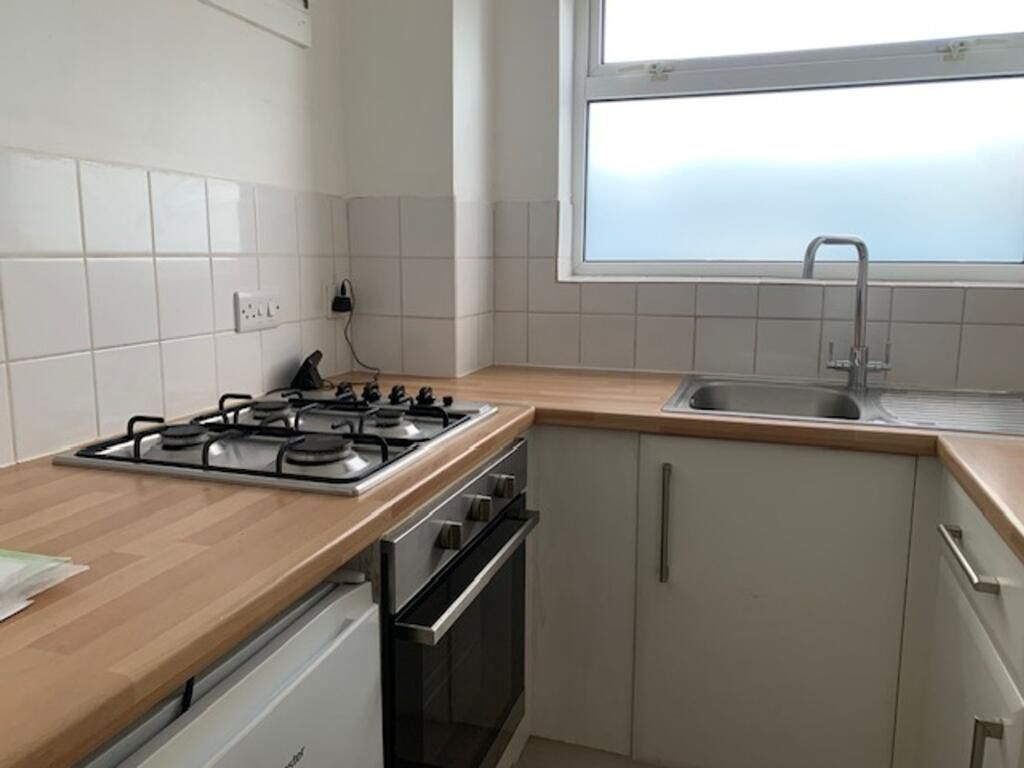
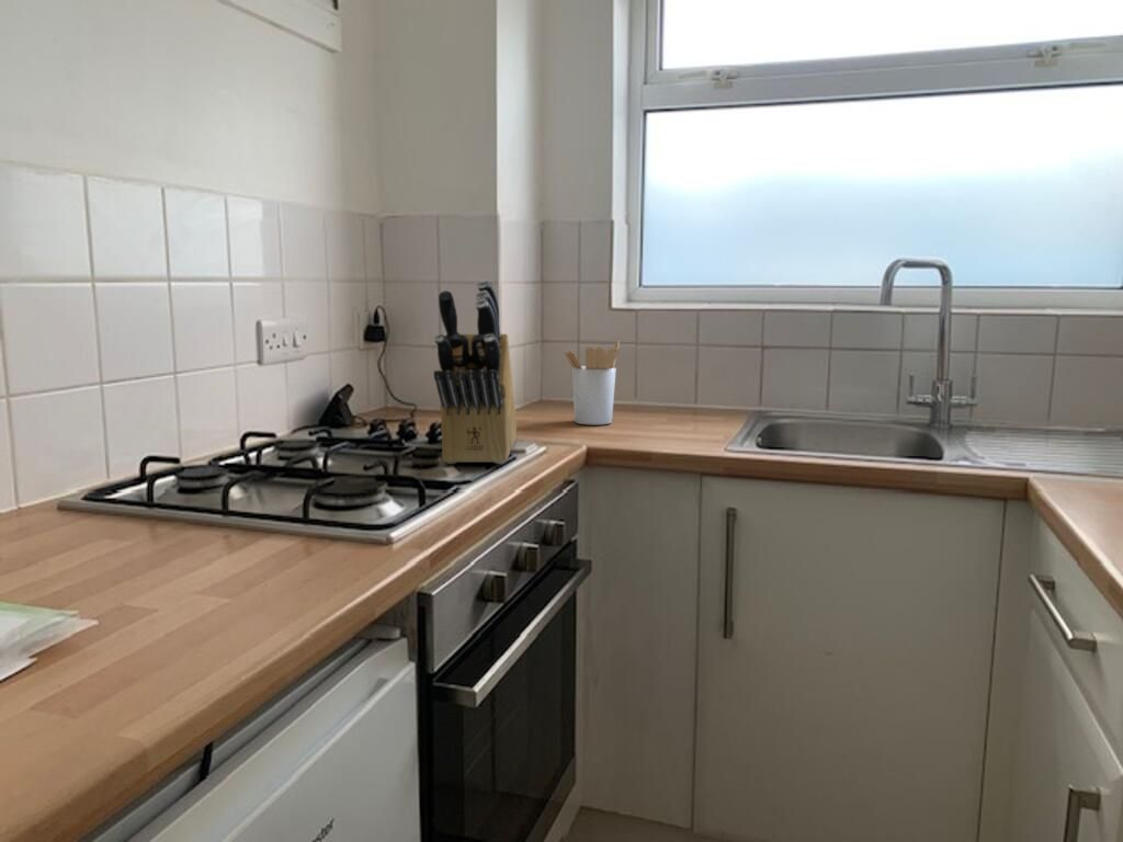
+ knife block [433,278,518,465]
+ utensil holder [564,340,621,425]
